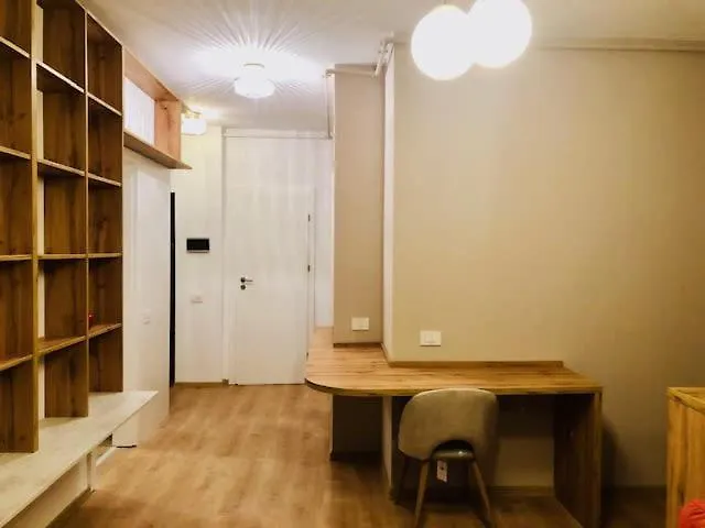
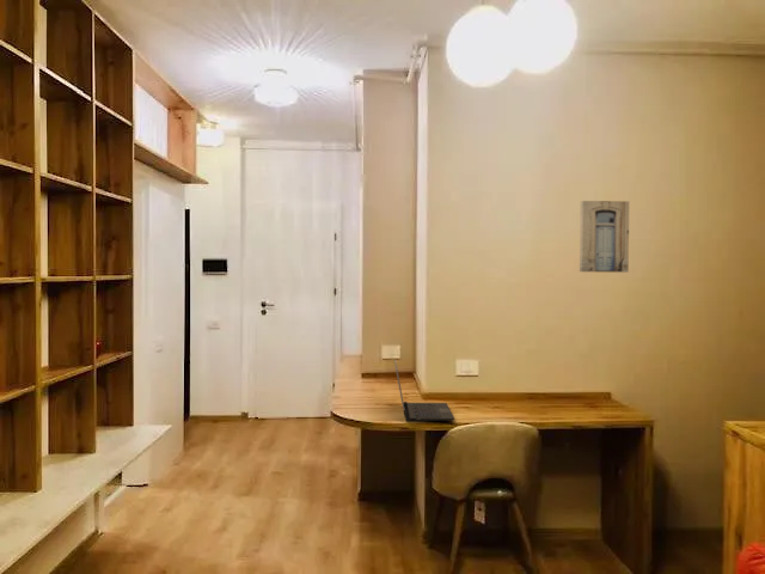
+ wall art [579,200,630,274]
+ laptop [393,359,455,422]
